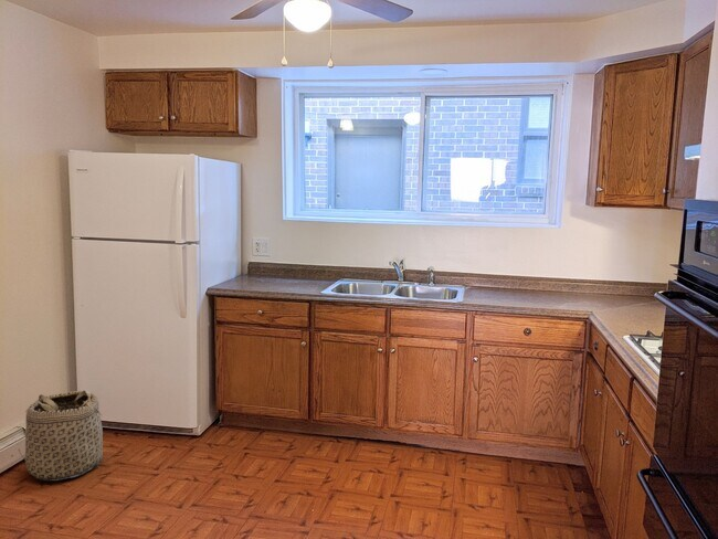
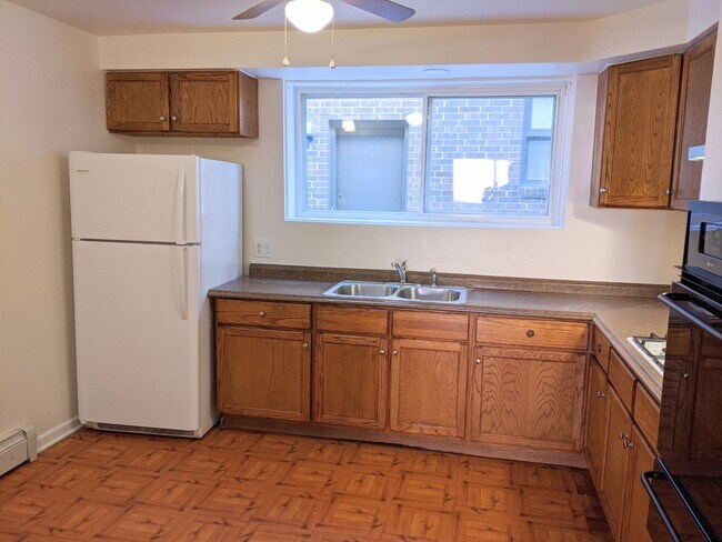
- basket [18,390,109,482]
